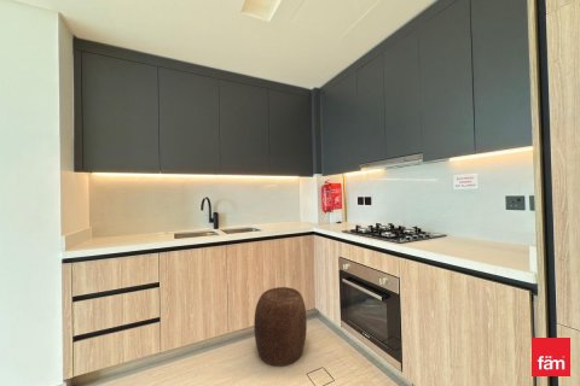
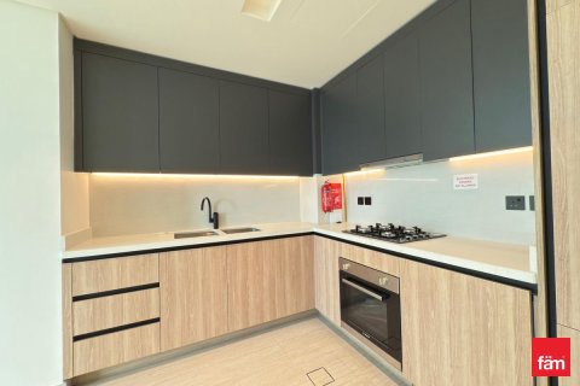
- stool [253,286,308,368]
